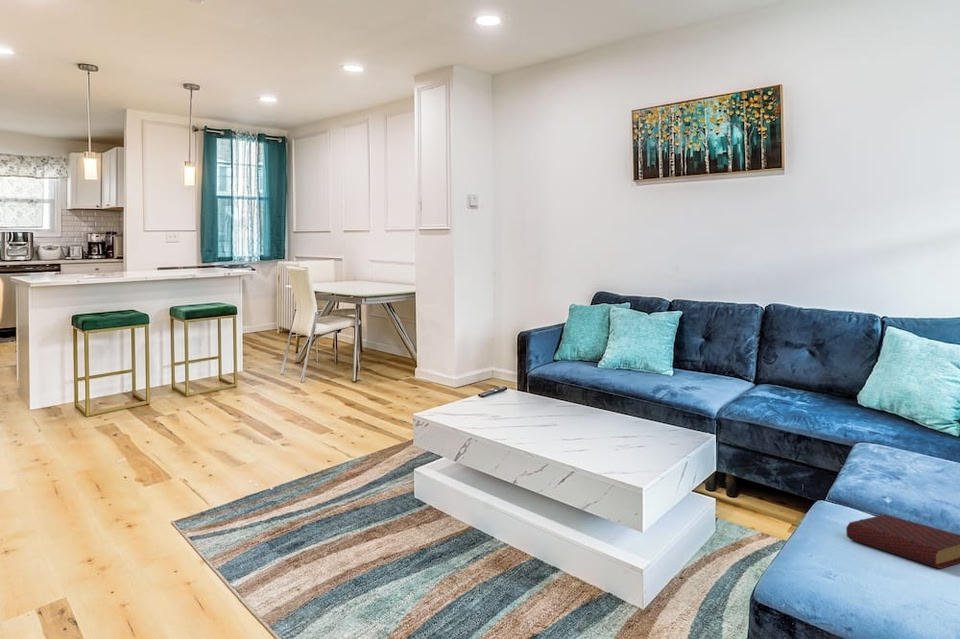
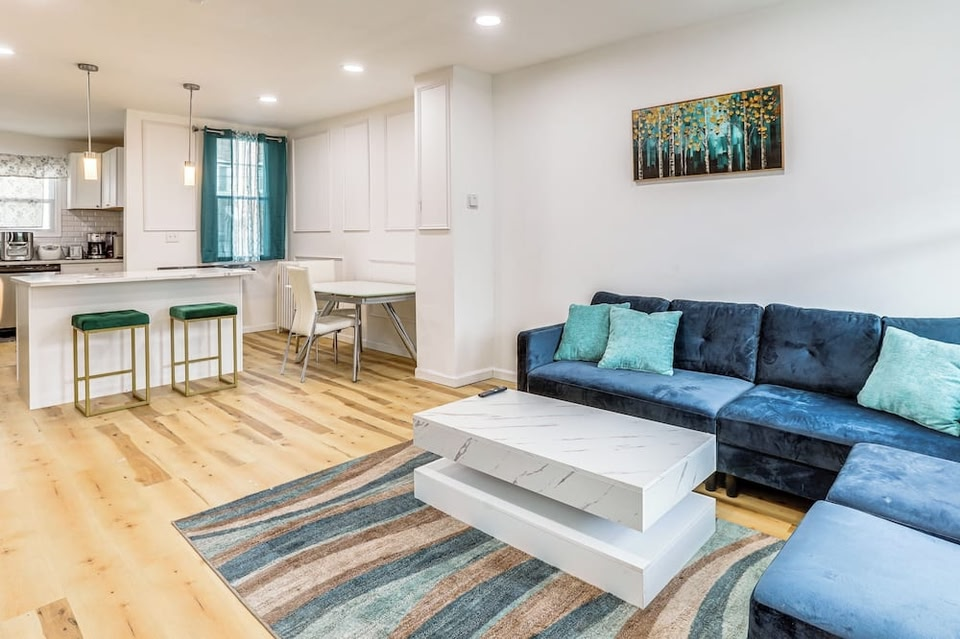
- book [845,514,960,570]
